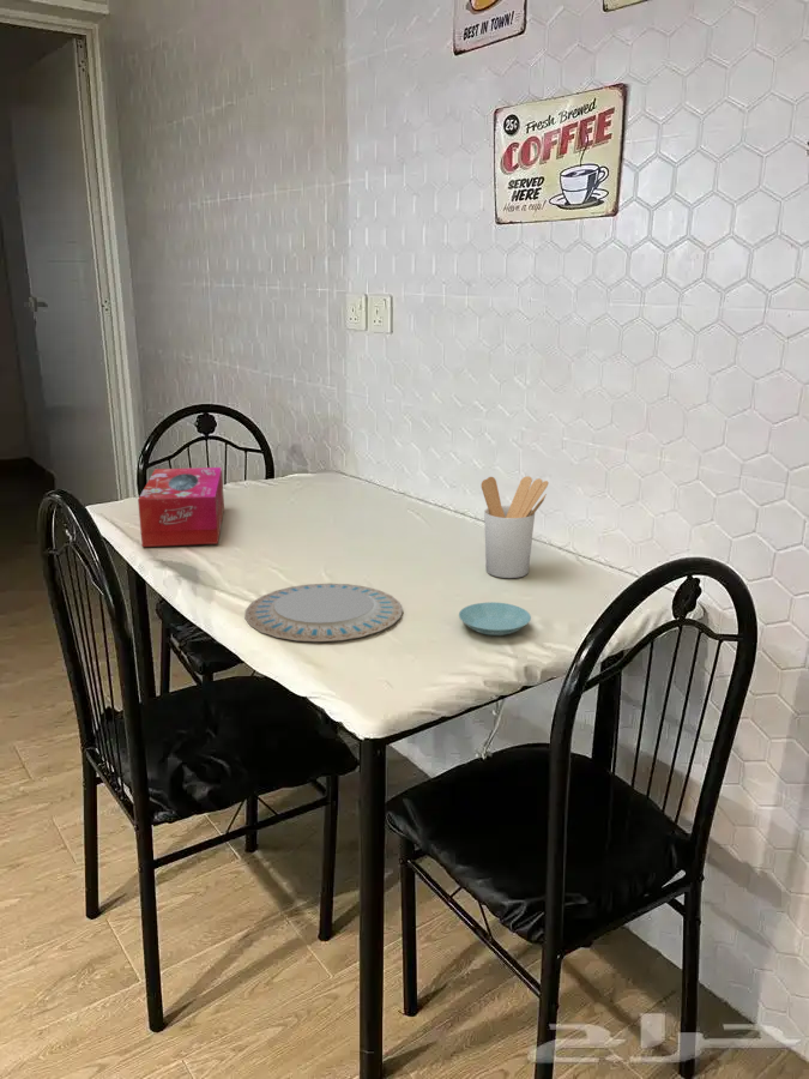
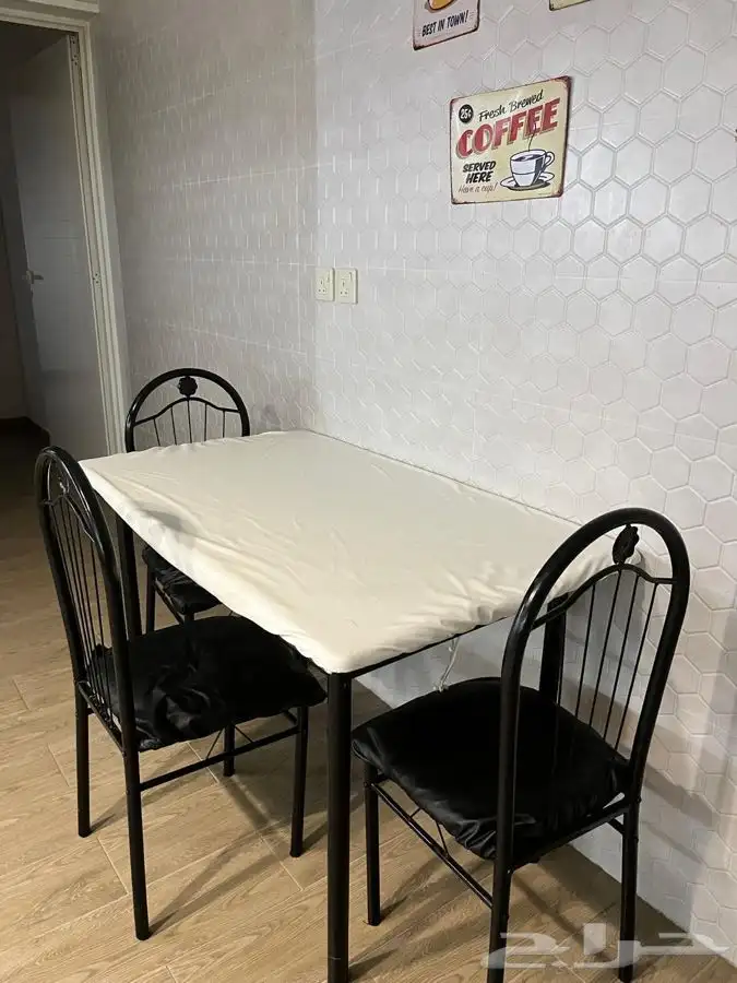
- utensil holder [481,475,550,579]
- tissue box [137,466,225,548]
- chinaware [243,583,404,643]
- saucer [458,601,532,637]
